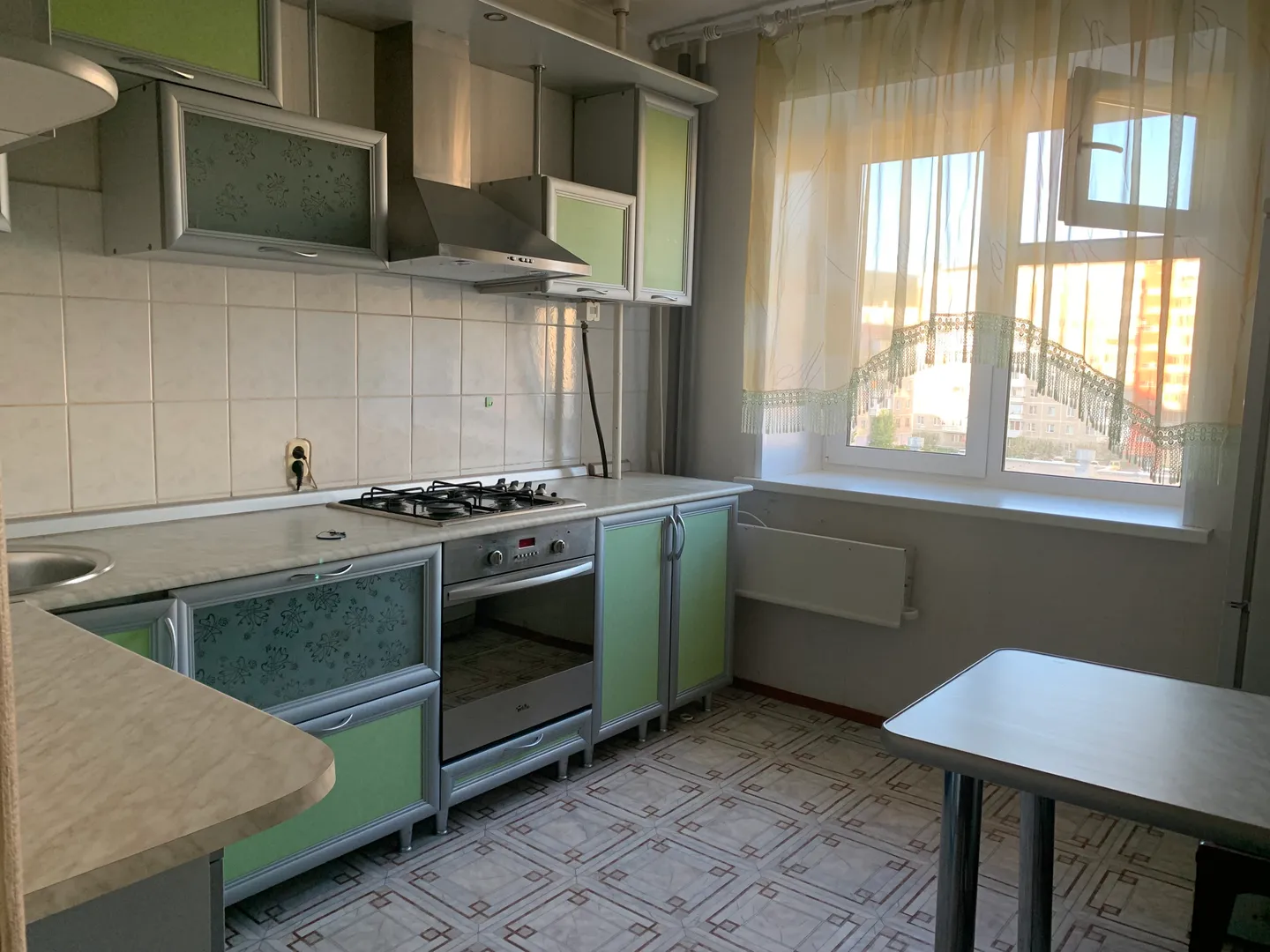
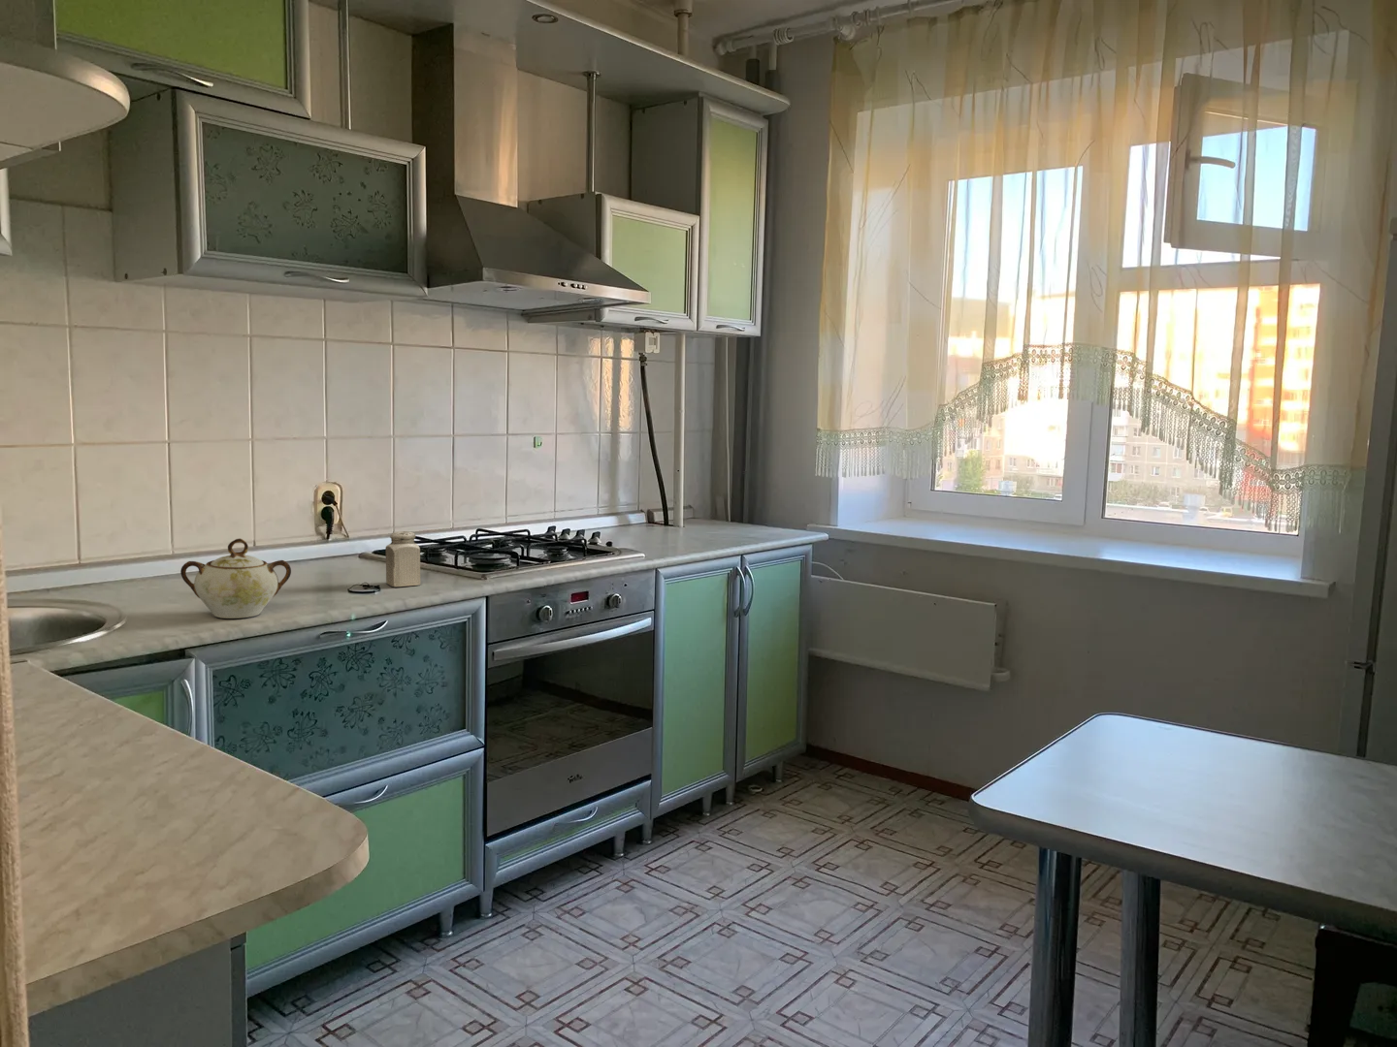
+ salt shaker [384,530,421,587]
+ sugar bowl [179,538,292,619]
